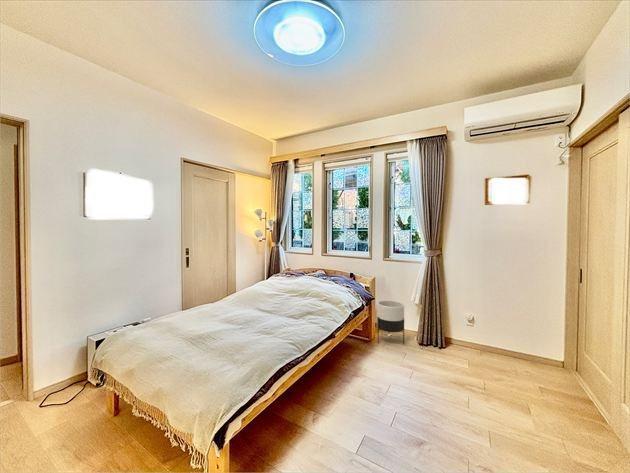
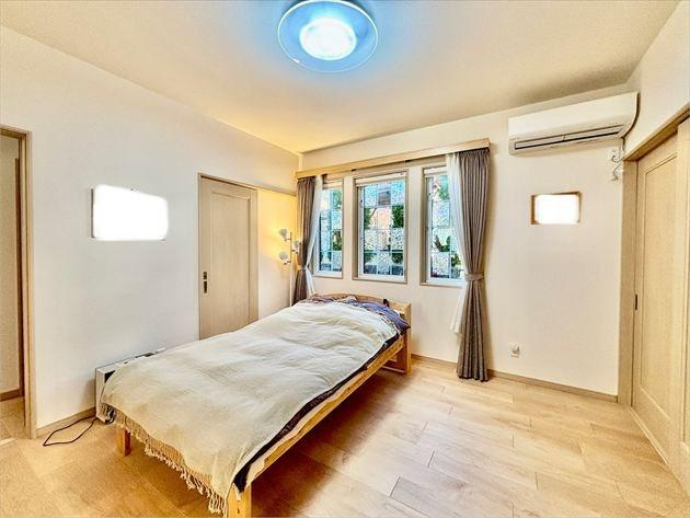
- planter [376,299,405,346]
